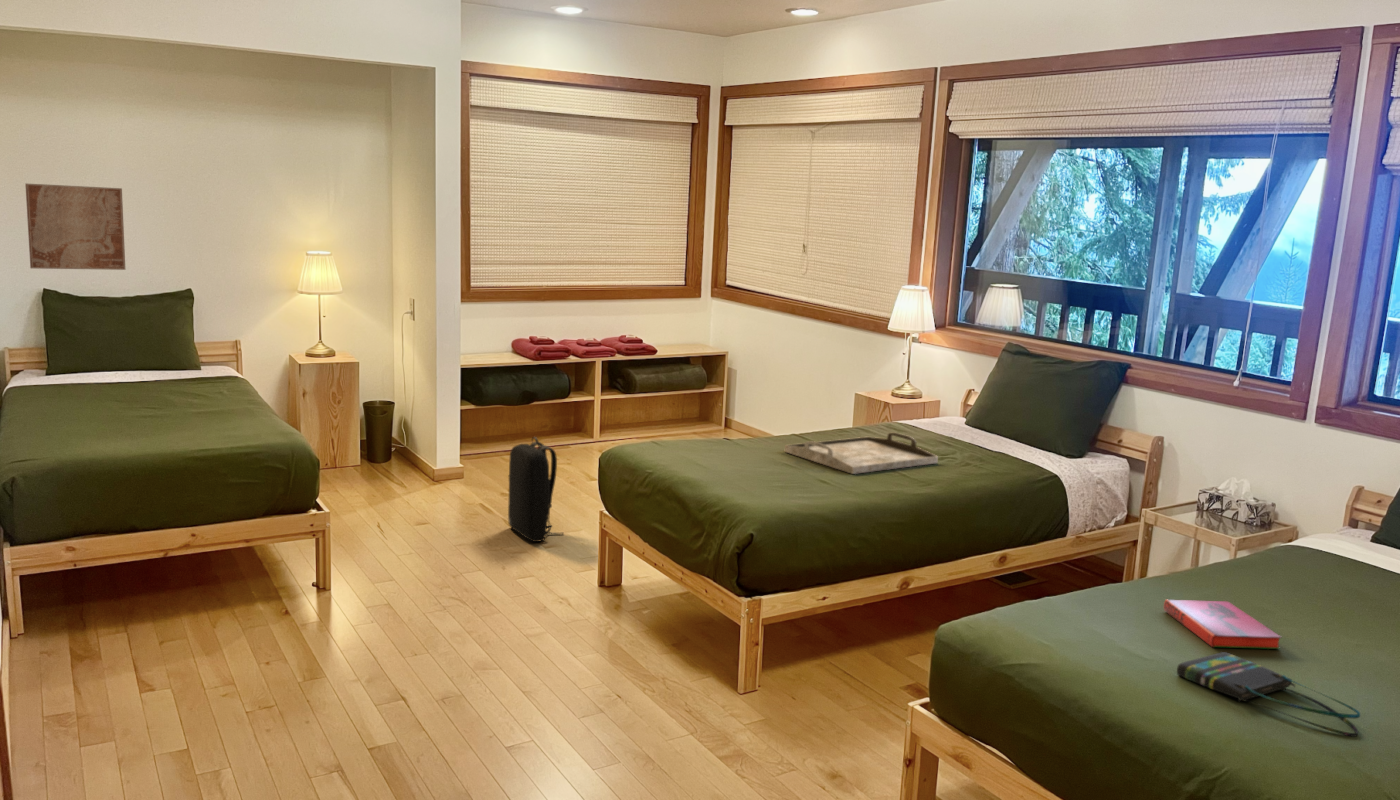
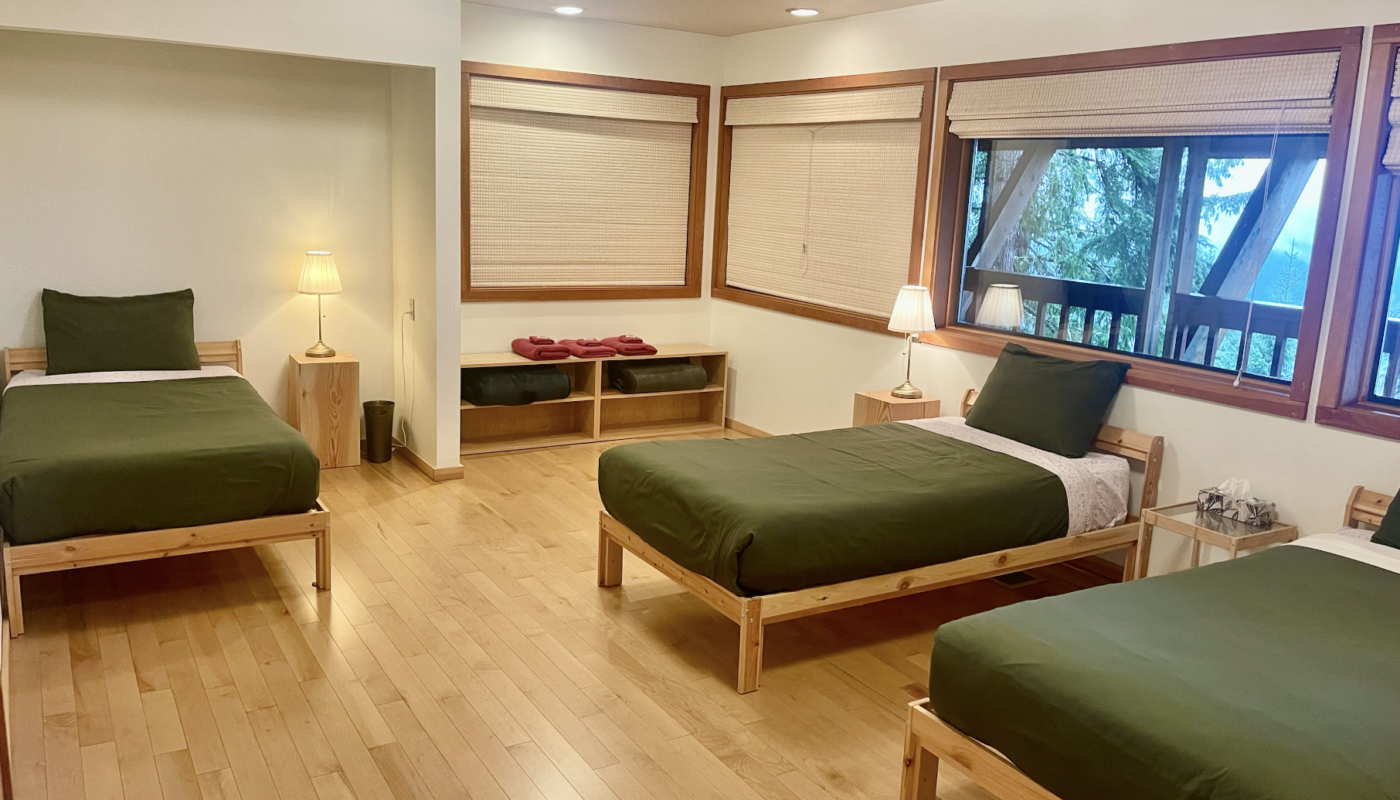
- hardback book [1163,598,1283,650]
- wall art [24,183,126,271]
- tote bag [1176,651,1361,738]
- backpack [507,436,565,543]
- serving tray [784,432,939,475]
